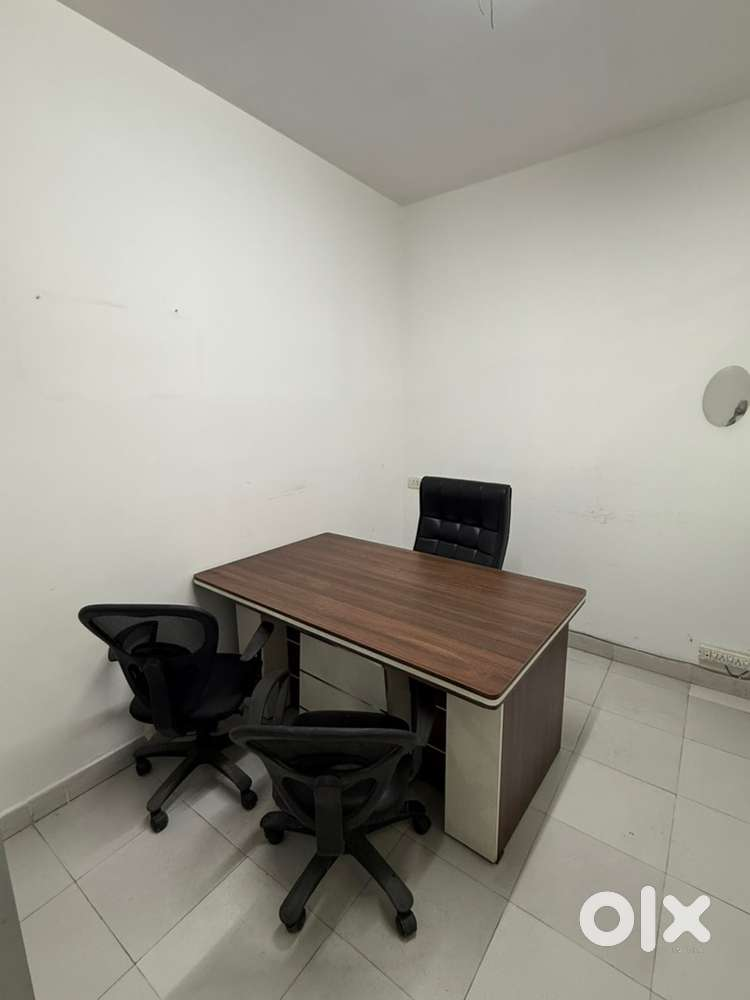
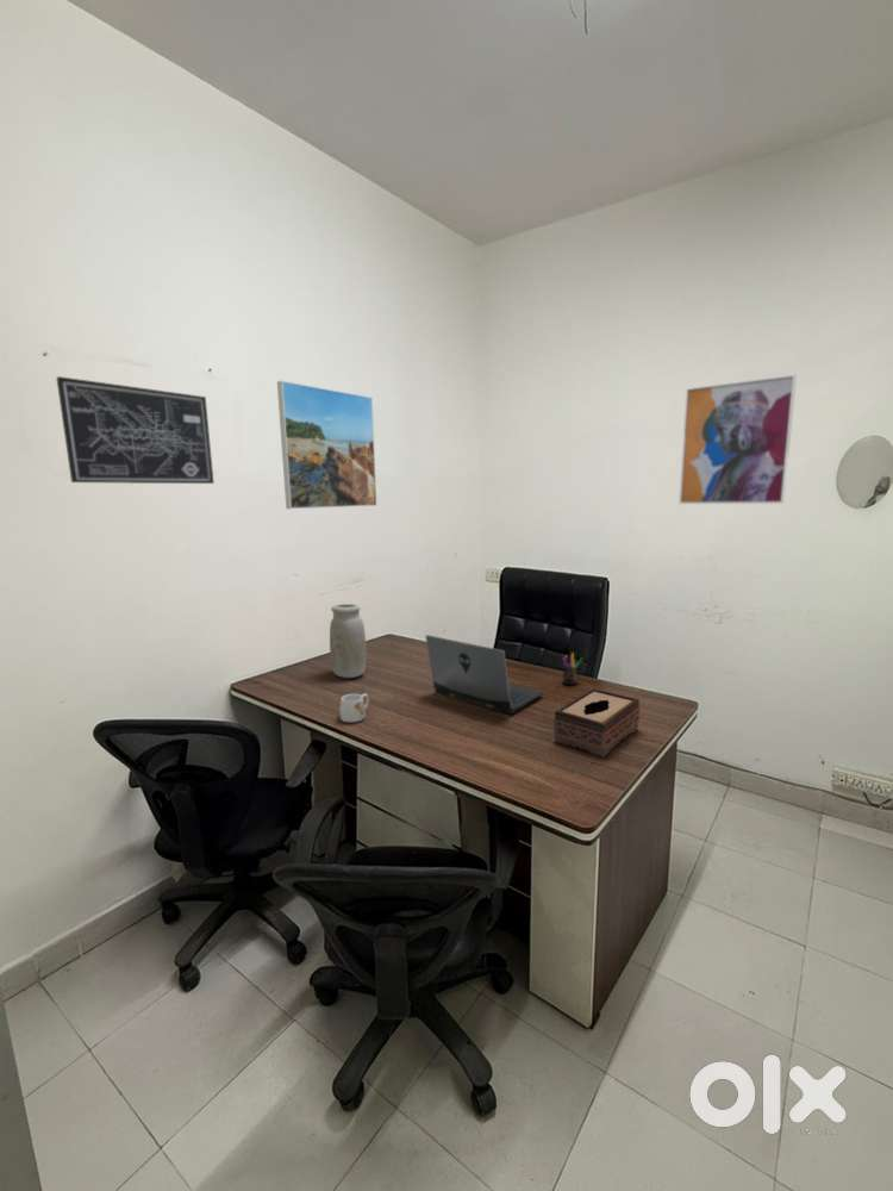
+ wall art [677,373,798,505]
+ wall art [55,375,216,485]
+ pen holder [561,651,585,686]
+ mug [338,692,370,724]
+ vase [329,603,368,679]
+ laptop [424,634,545,715]
+ tissue box [552,687,641,759]
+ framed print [276,380,377,510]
